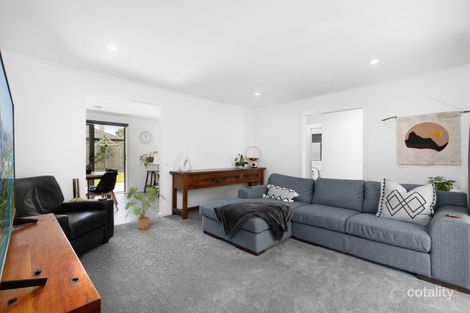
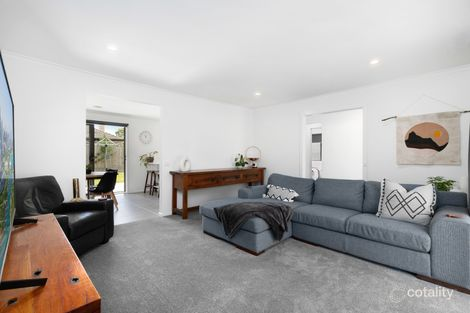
- house plant [123,186,168,231]
